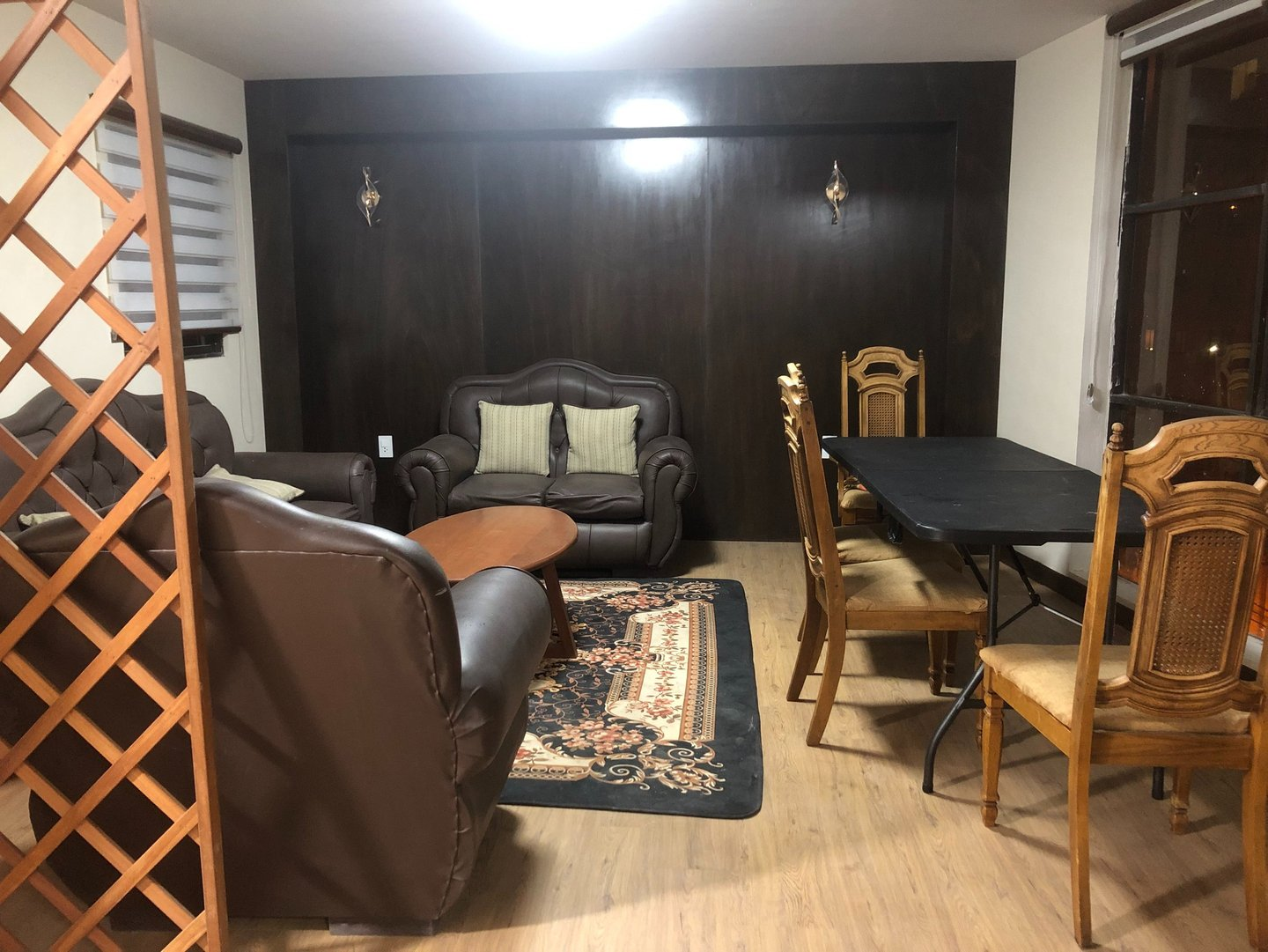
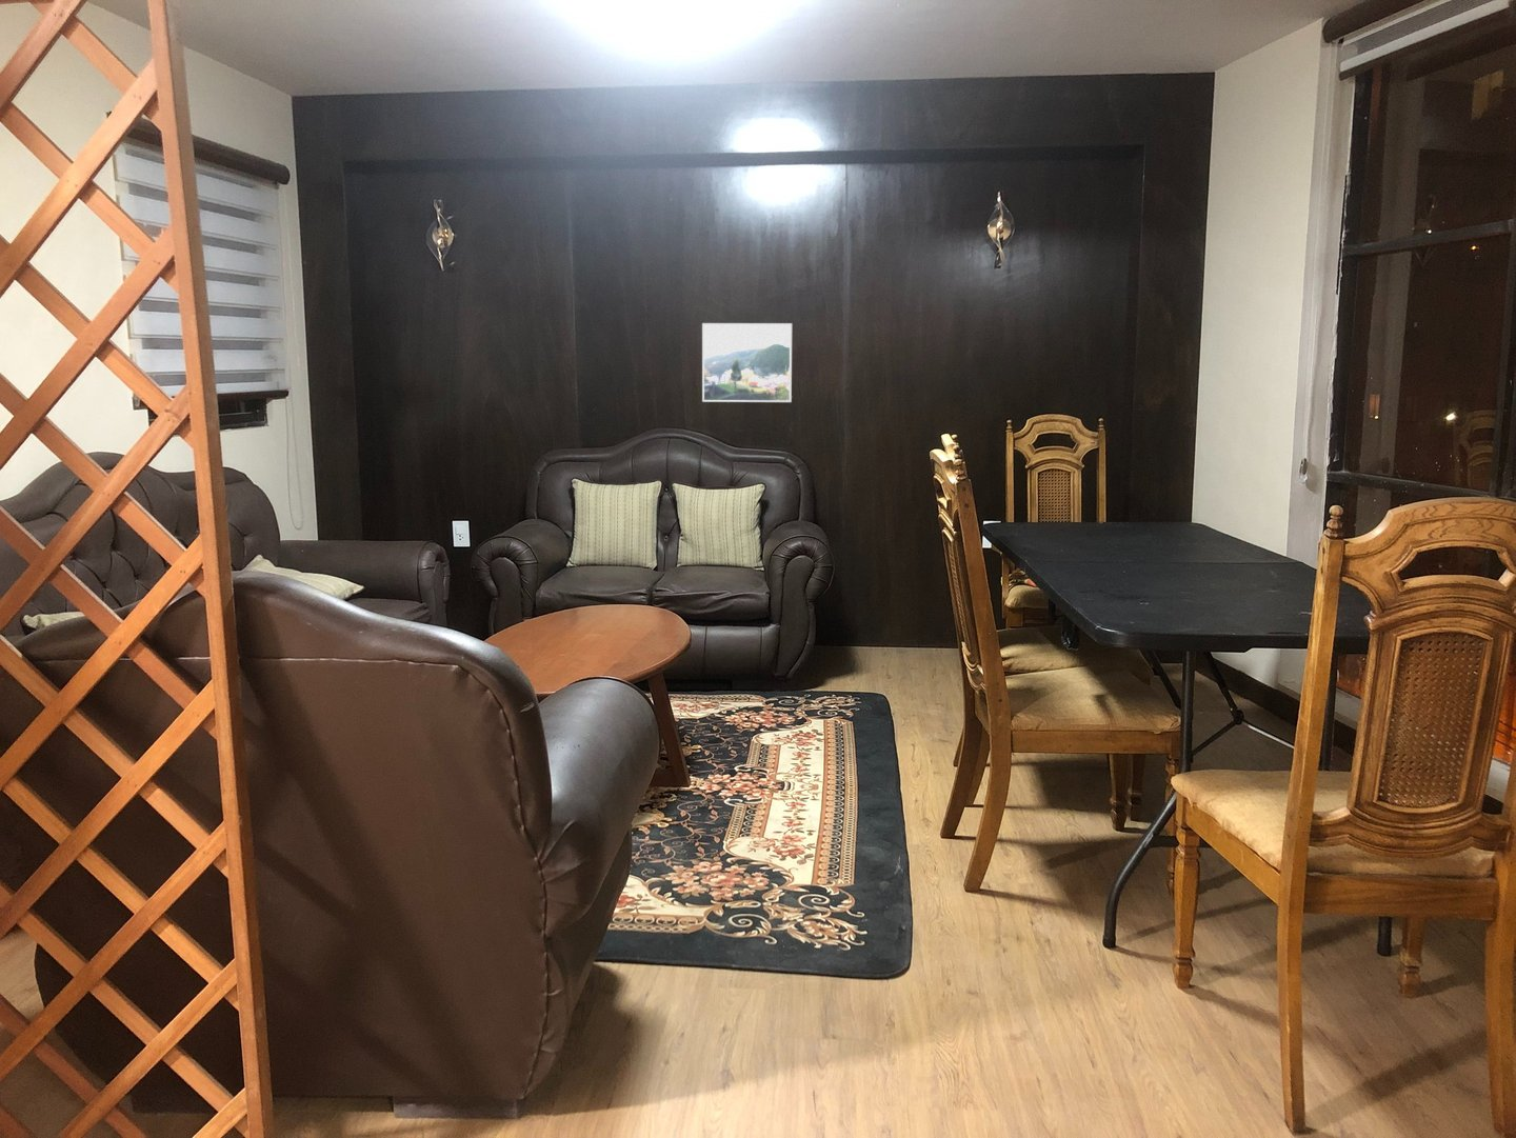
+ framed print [701,322,793,403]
